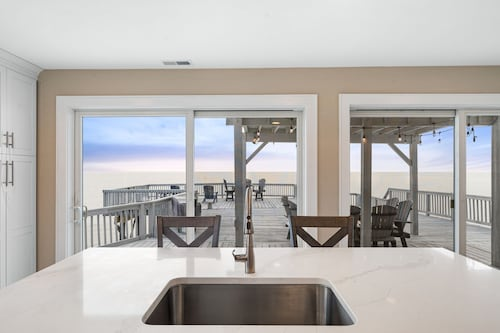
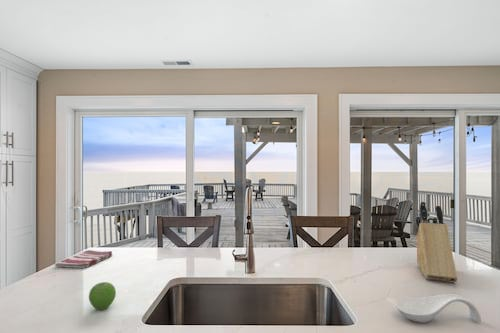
+ dish towel [54,249,113,269]
+ knife block [415,200,459,283]
+ fruit [88,281,117,311]
+ spoon rest [395,293,482,324]
